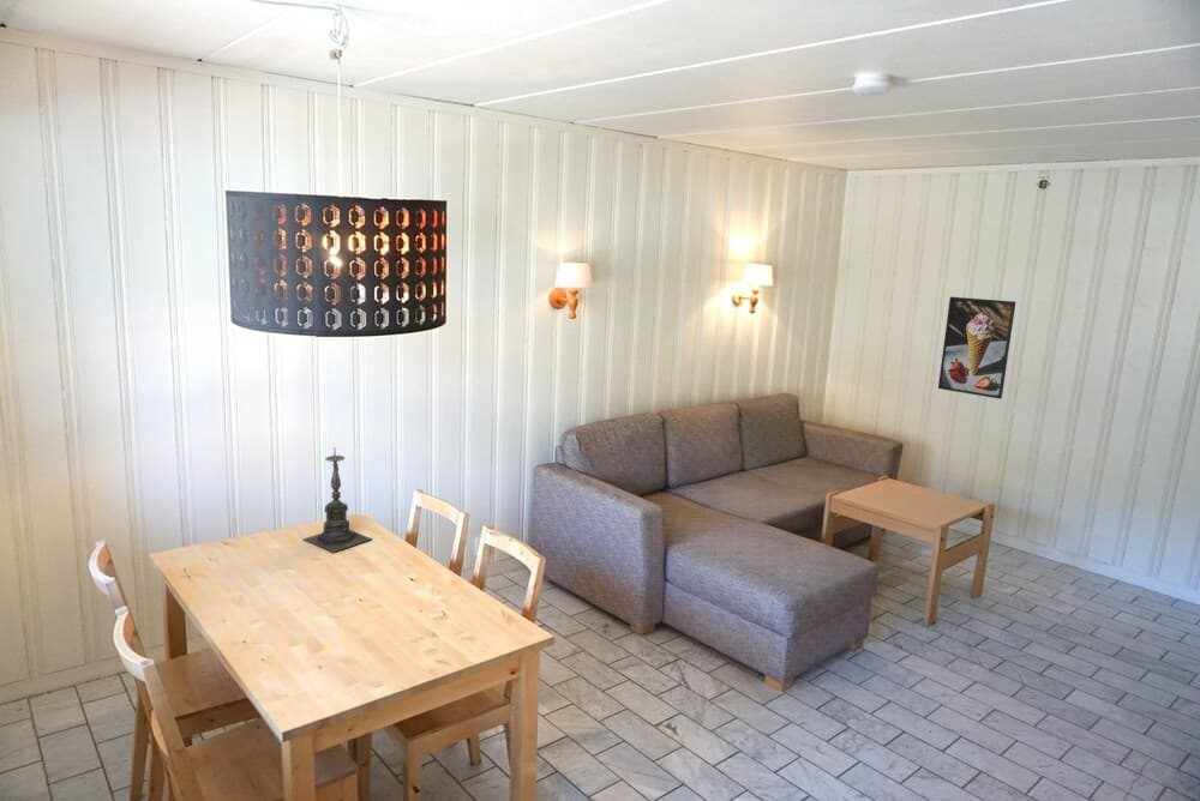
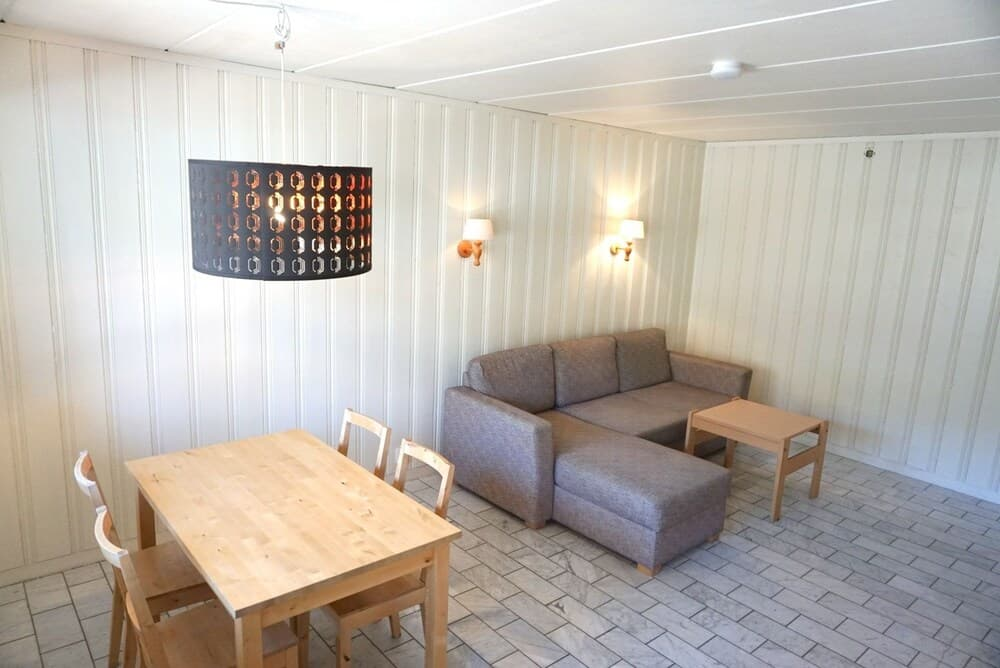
- candle holder [301,448,374,553]
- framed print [937,296,1018,399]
